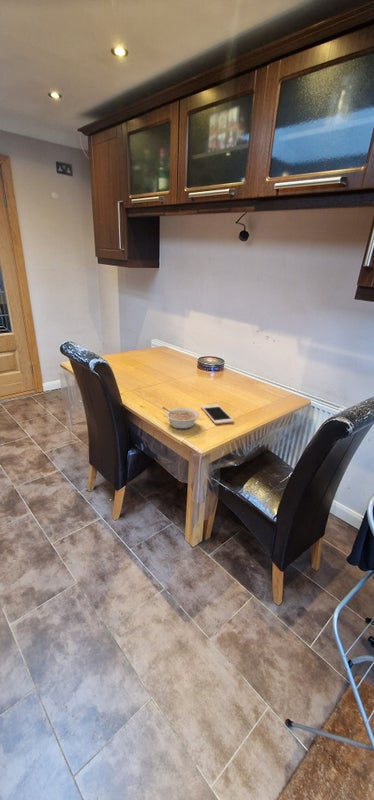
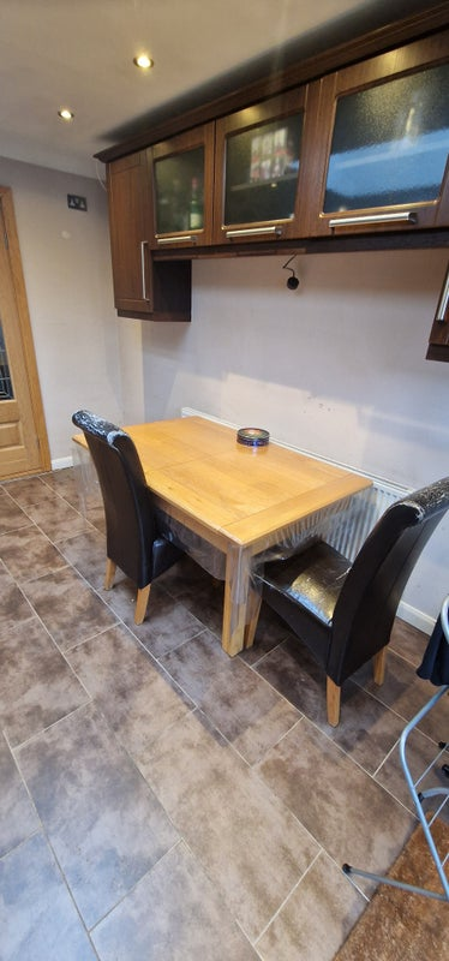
- cell phone [200,404,235,425]
- legume [161,406,200,430]
